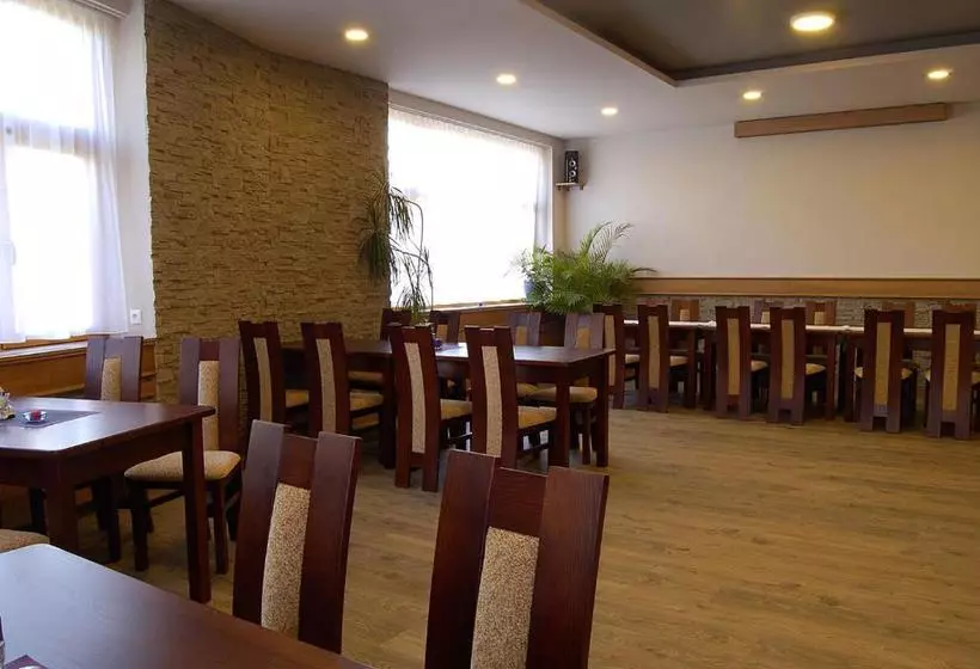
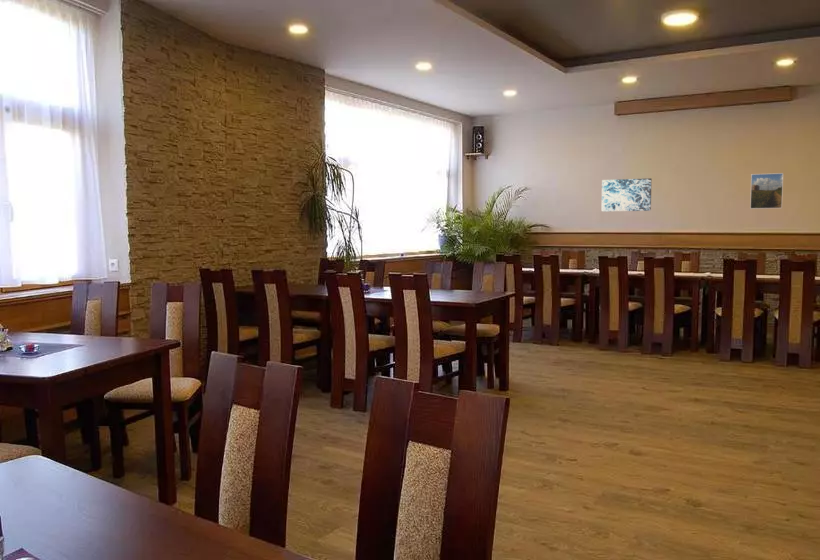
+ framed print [749,172,784,210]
+ wall art [601,177,653,212]
